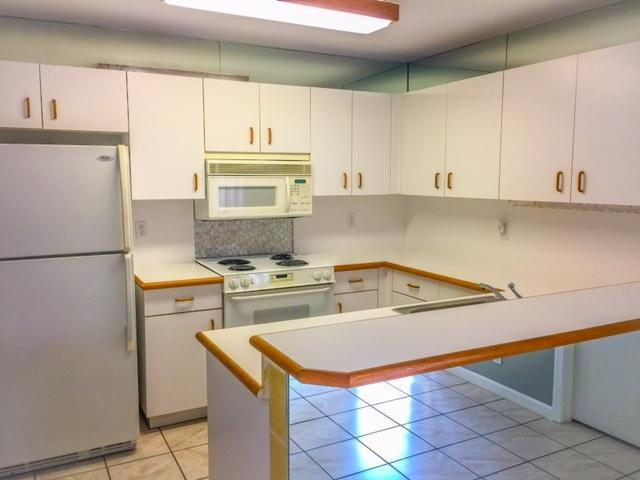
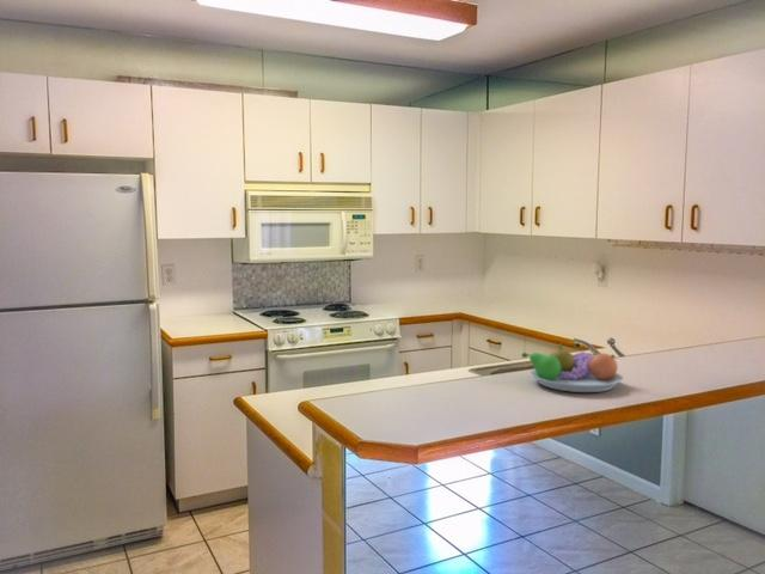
+ fruit bowl [520,342,624,393]
